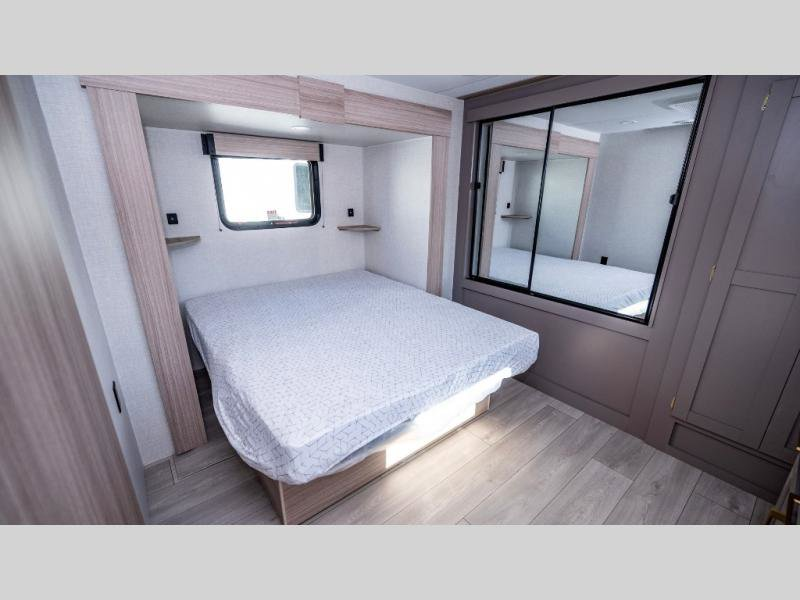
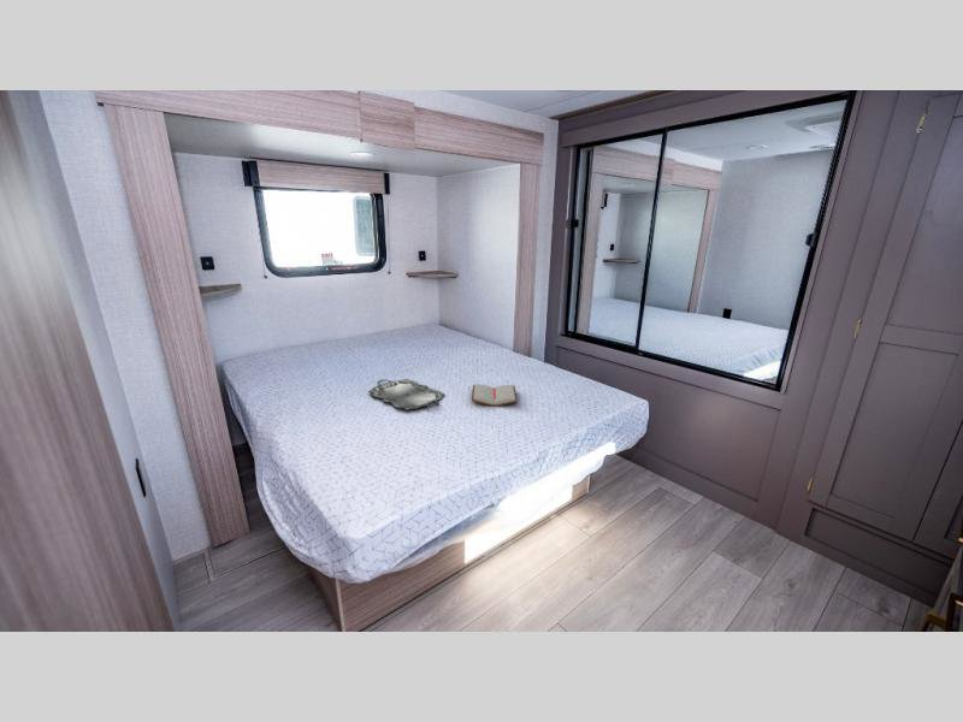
+ serving tray [367,378,445,412]
+ paperback book [471,383,519,408]
